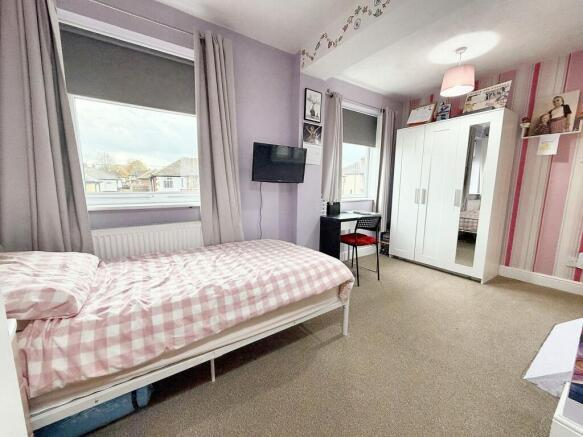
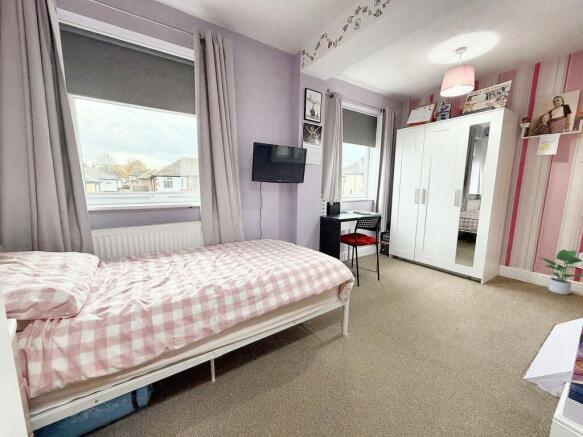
+ potted plant [538,249,583,296]
